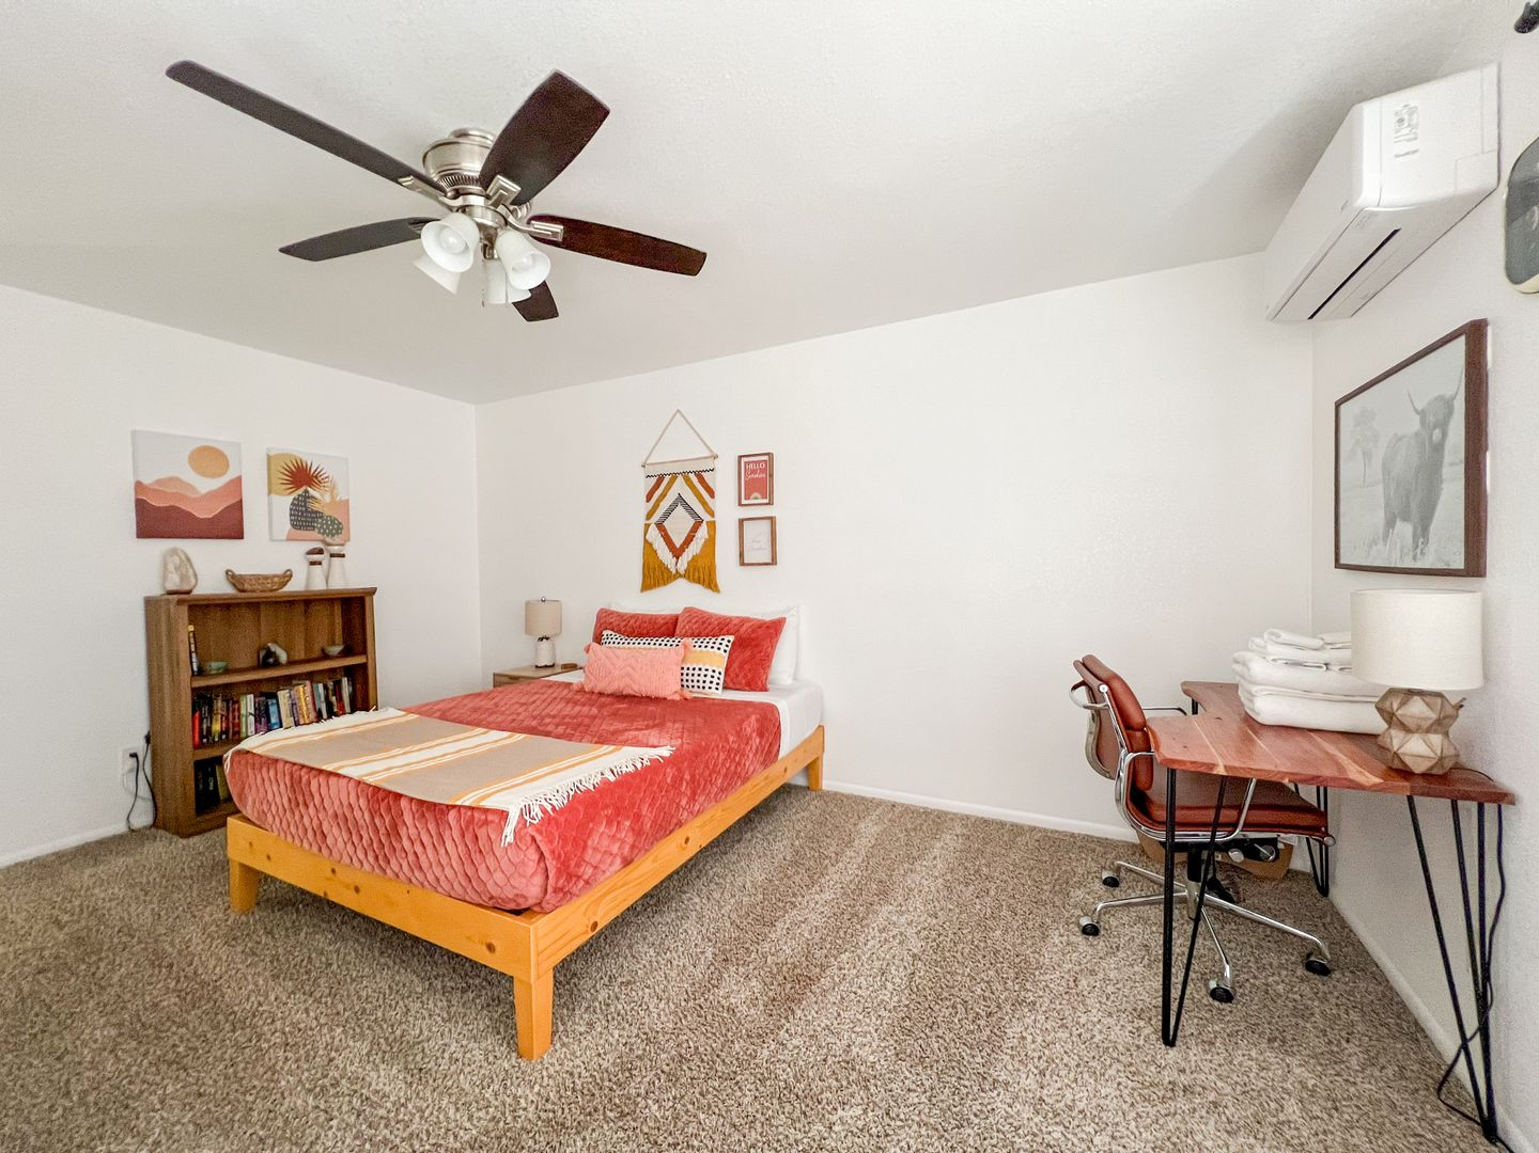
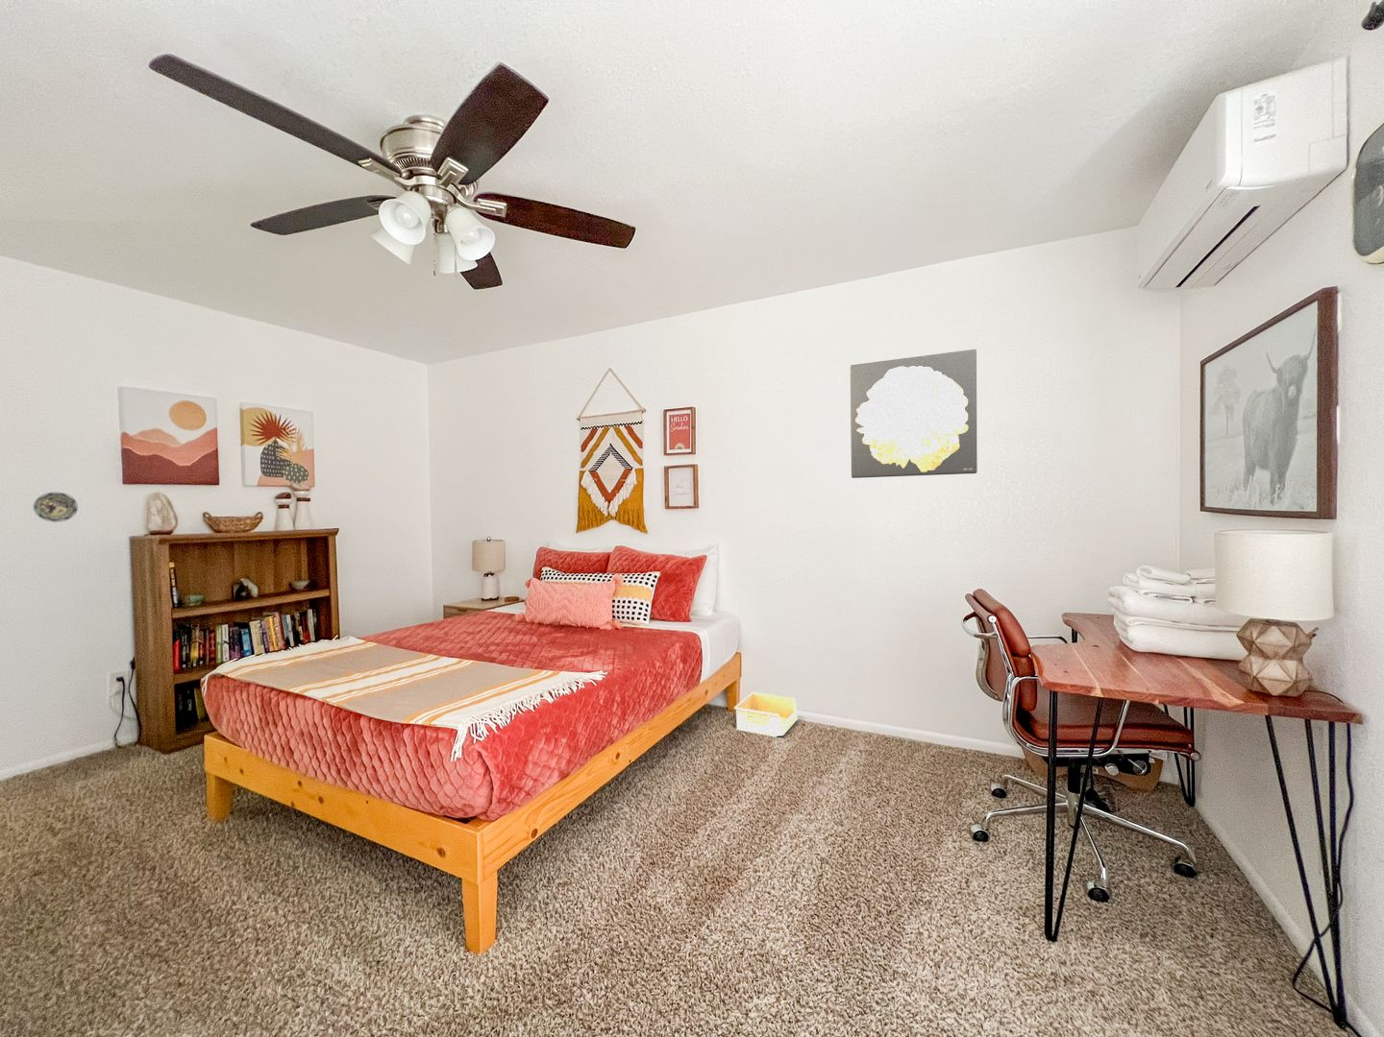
+ wall art [850,349,979,479]
+ storage bin [733,691,799,739]
+ decorative plate [33,490,78,523]
